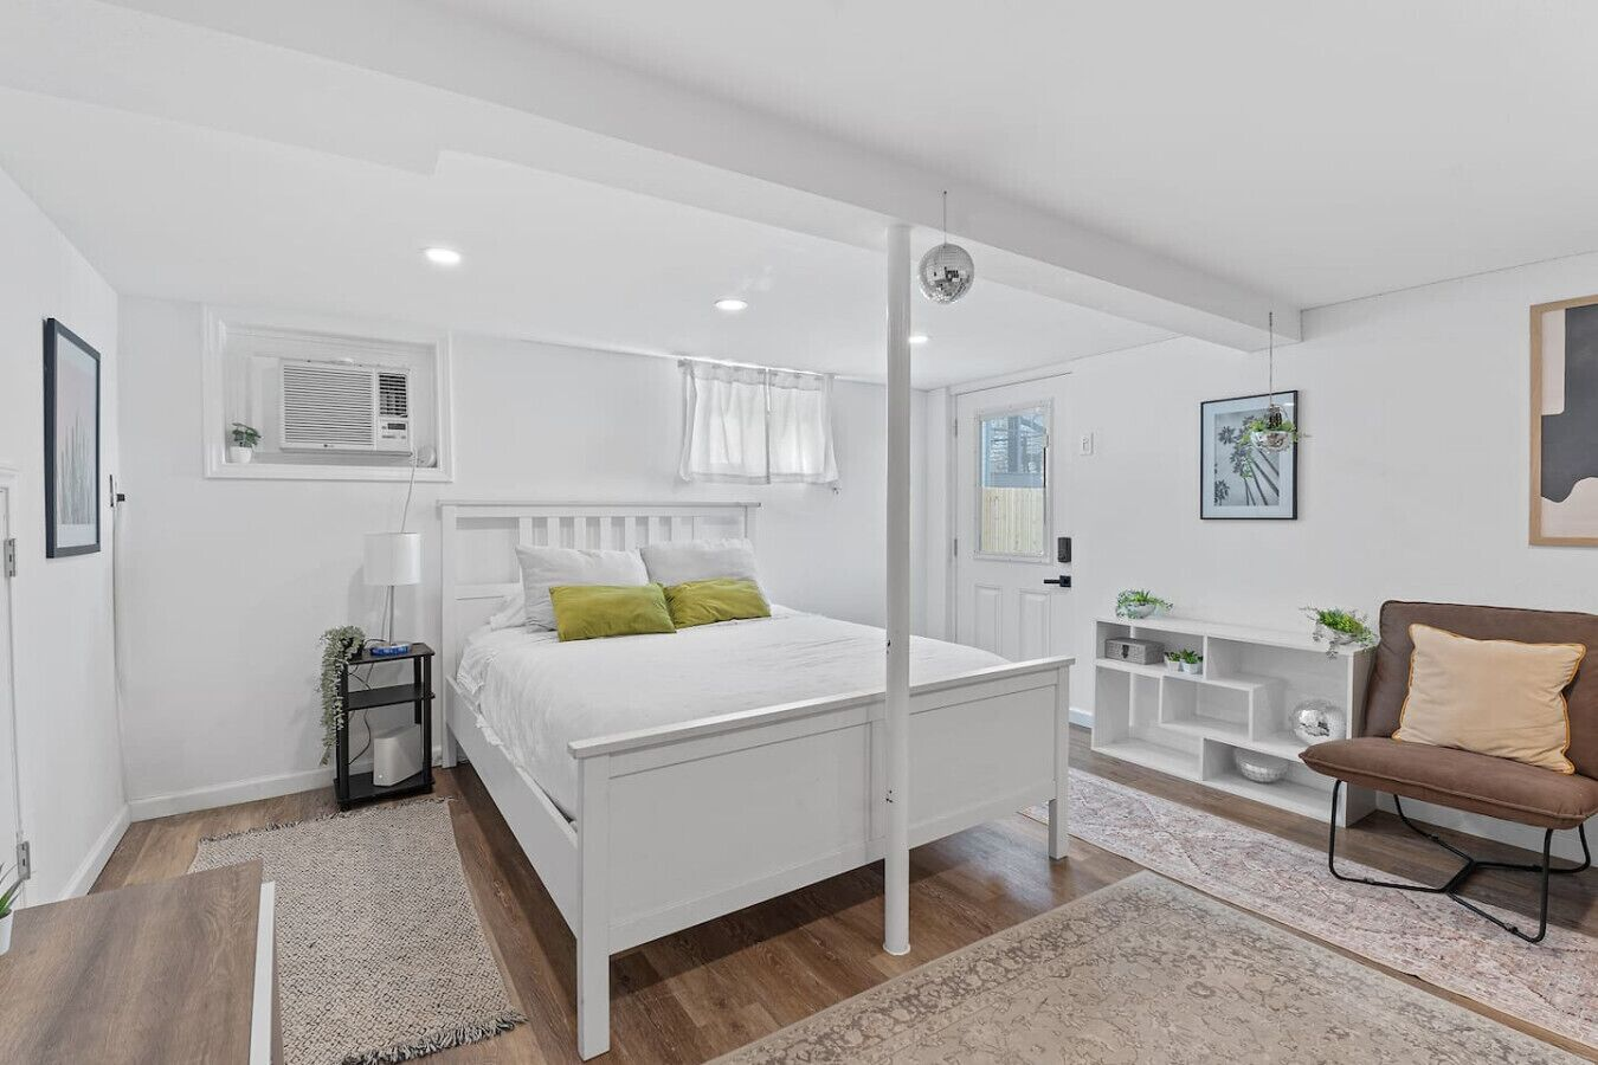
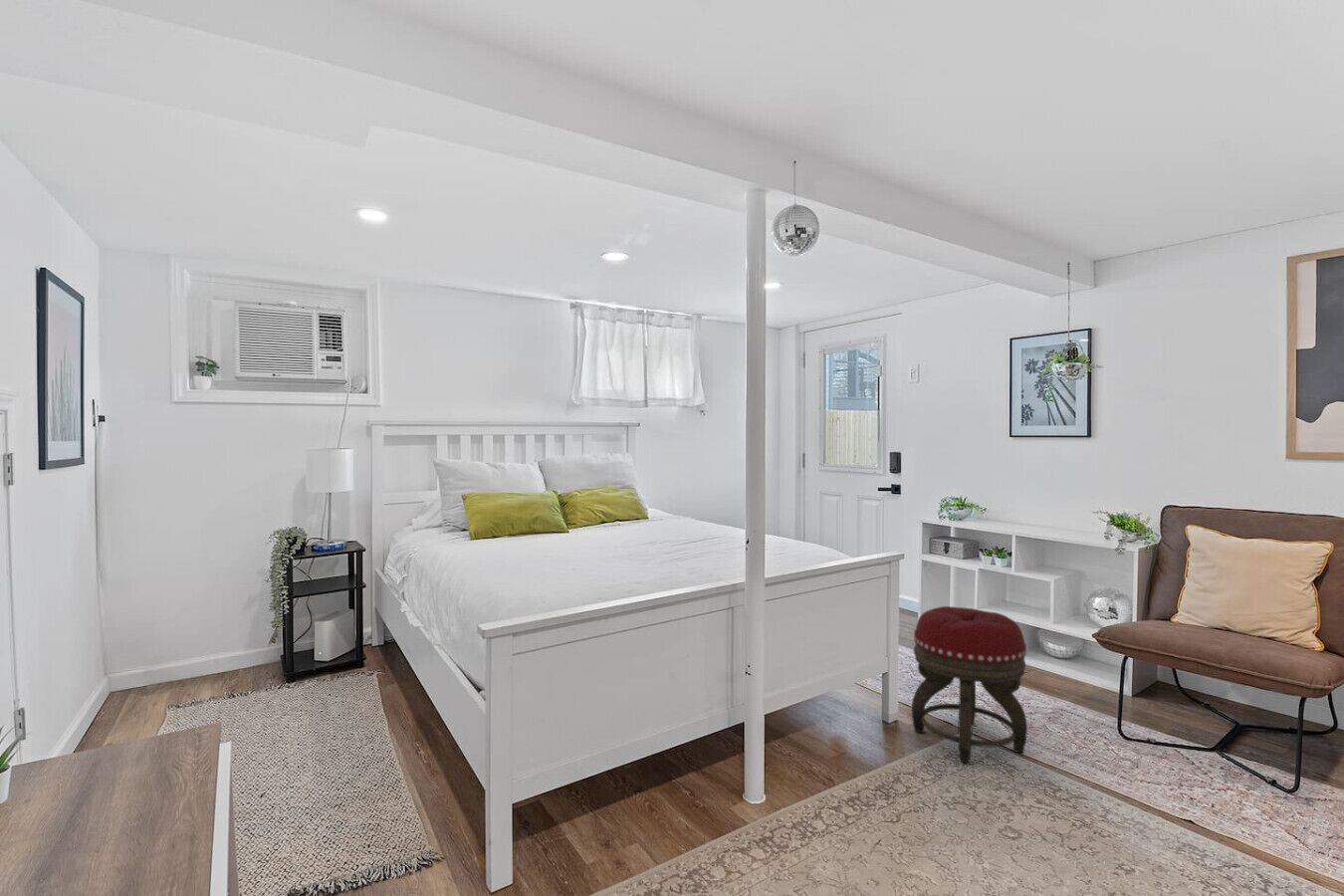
+ footstool [911,605,1028,765]
